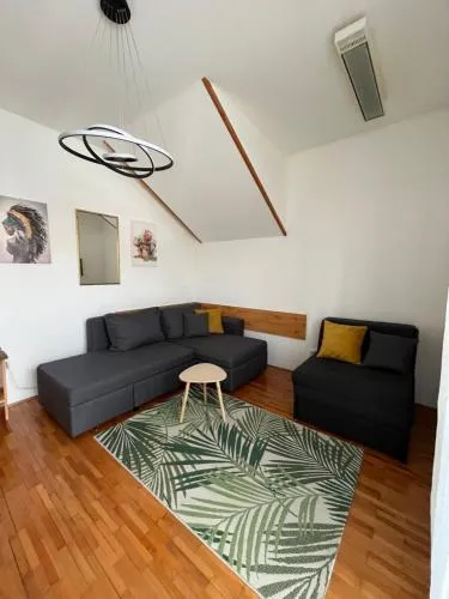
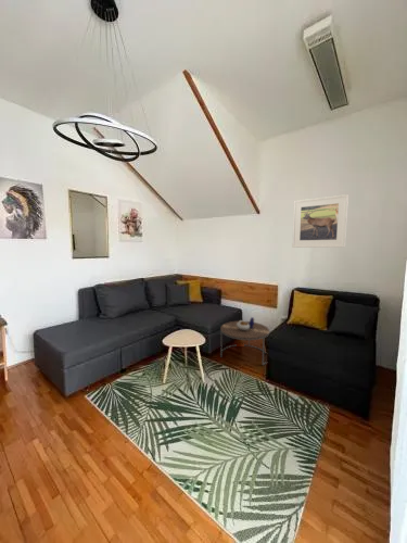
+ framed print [291,193,349,249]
+ side table [219,316,270,366]
